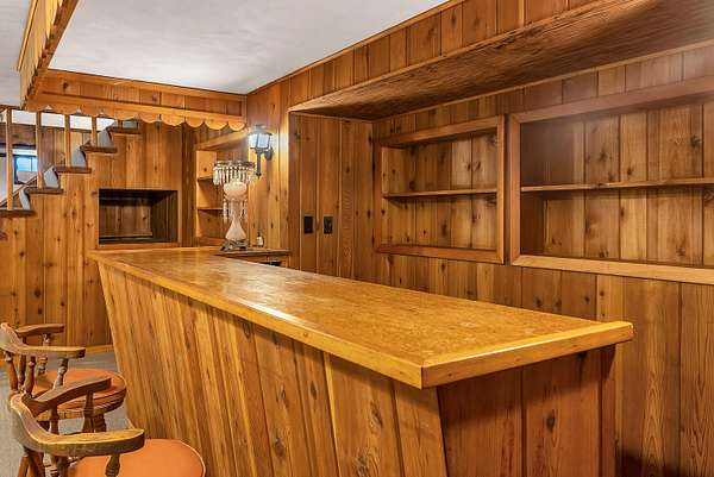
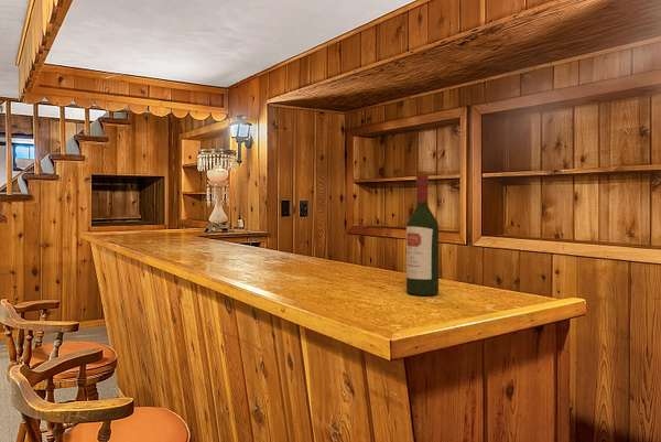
+ wine bottle [405,173,440,297]
